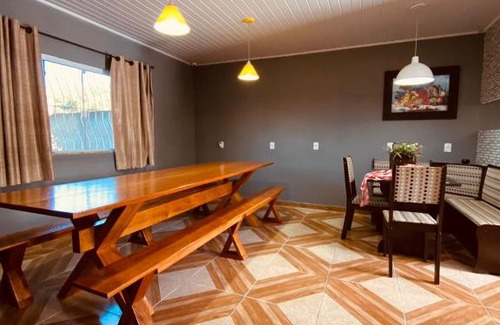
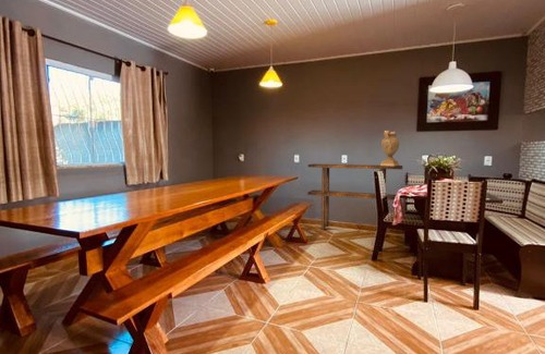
+ decorative urn [379,130,400,167]
+ console table [306,162,403,232]
